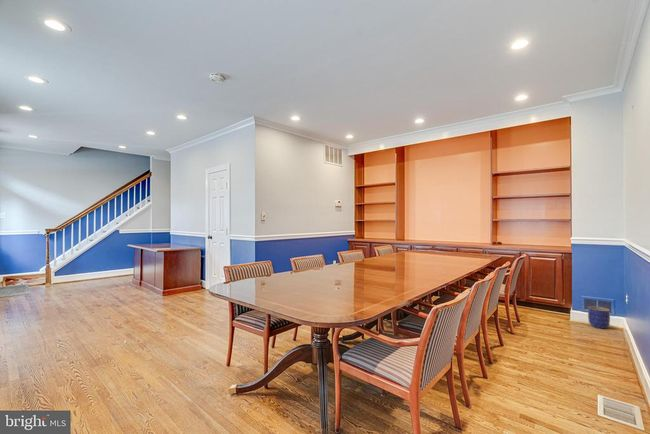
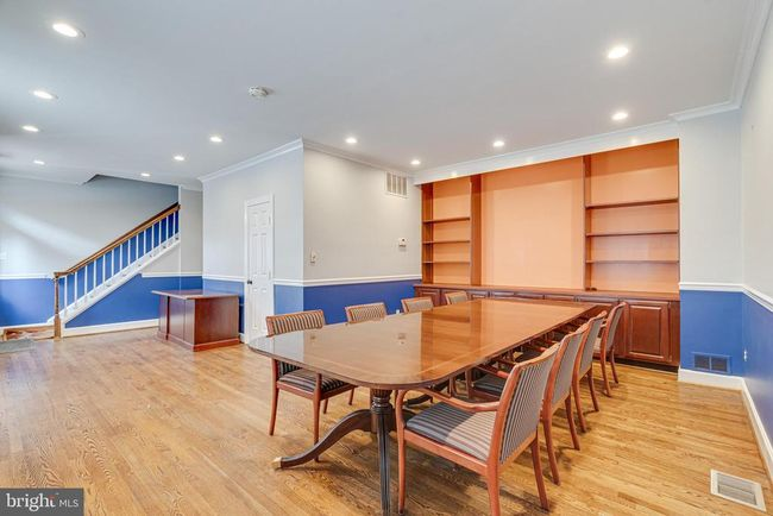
- planter [587,305,611,330]
